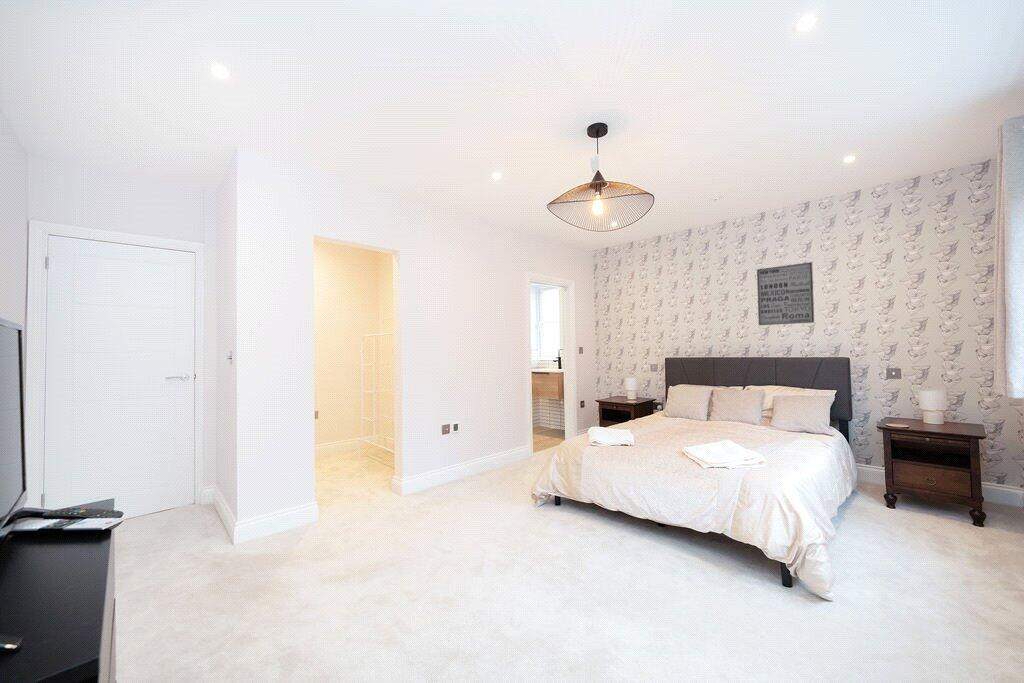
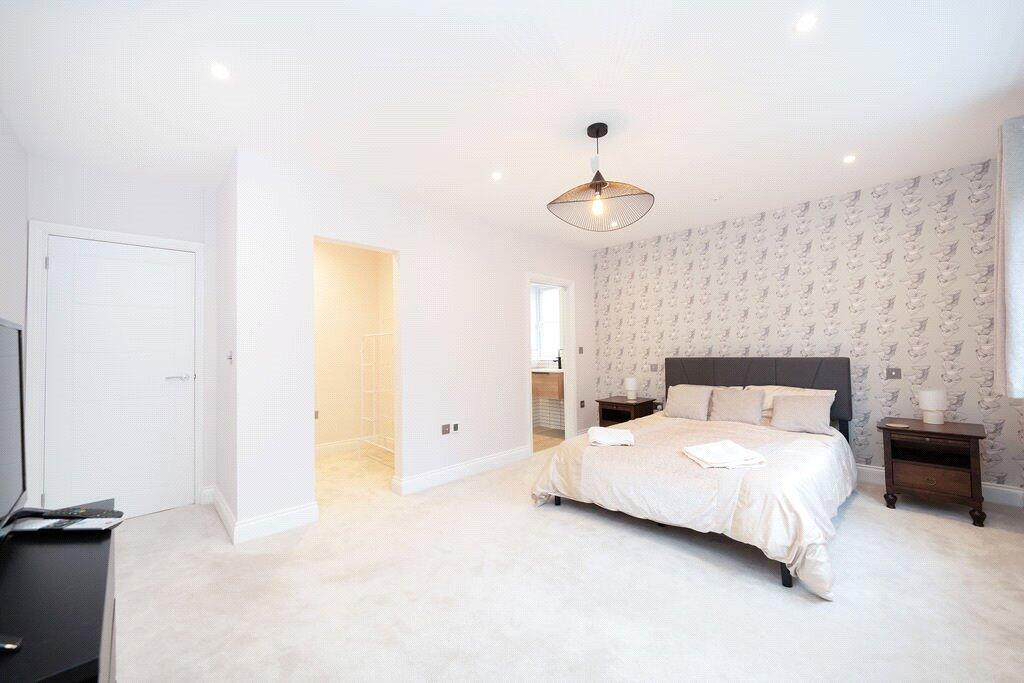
- wall art [756,261,815,326]
